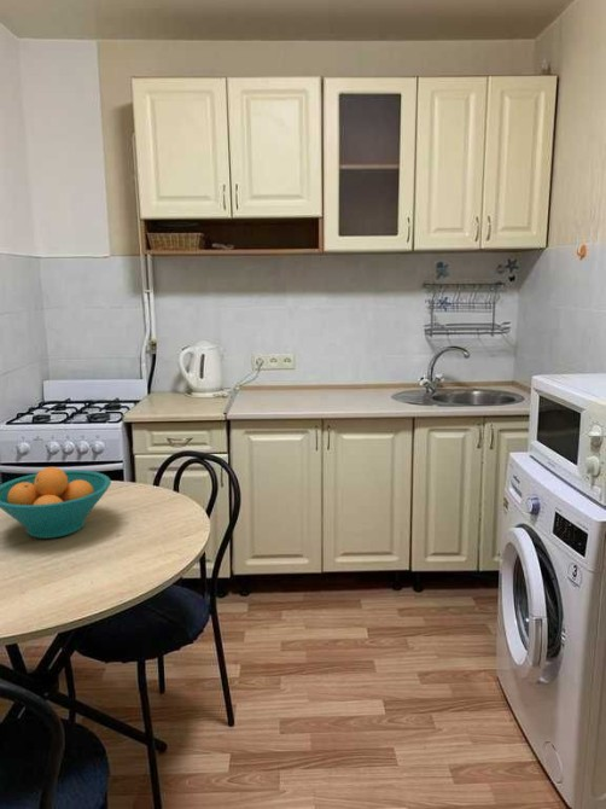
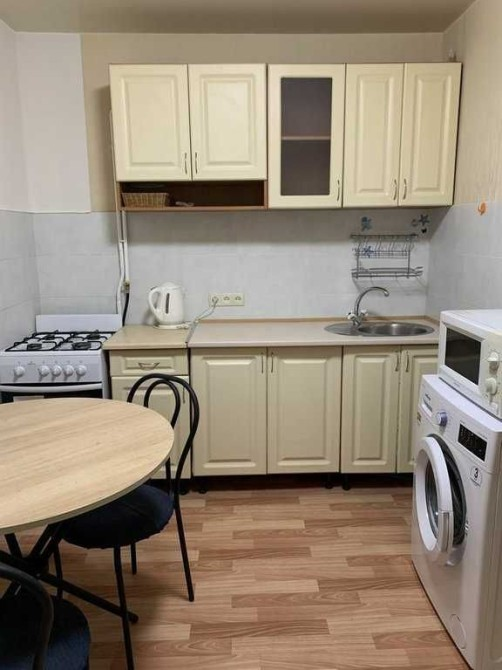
- fruit bowl [0,466,112,540]
